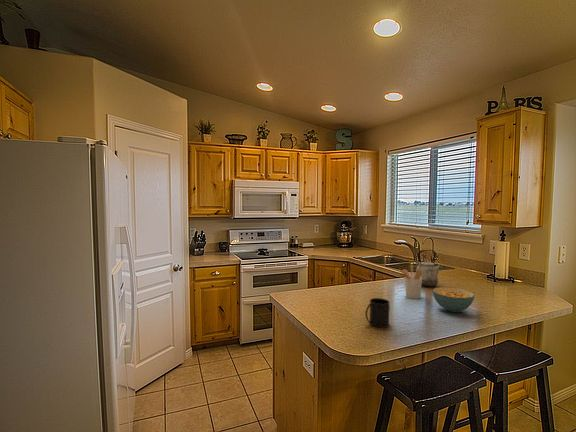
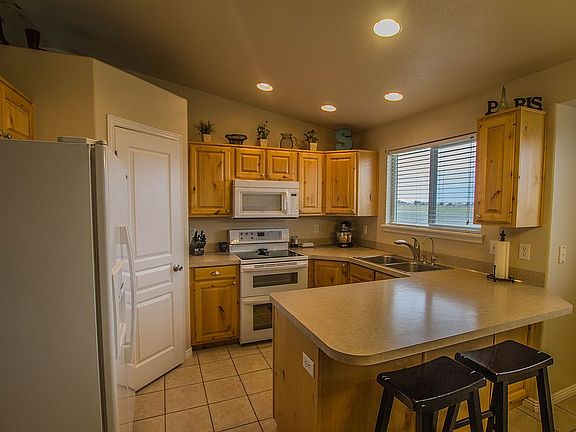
- kettle [416,249,443,288]
- mug [364,297,391,329]
- cereal bowl [432,286,475,313]
- utensil holder [398,268,422,300]
